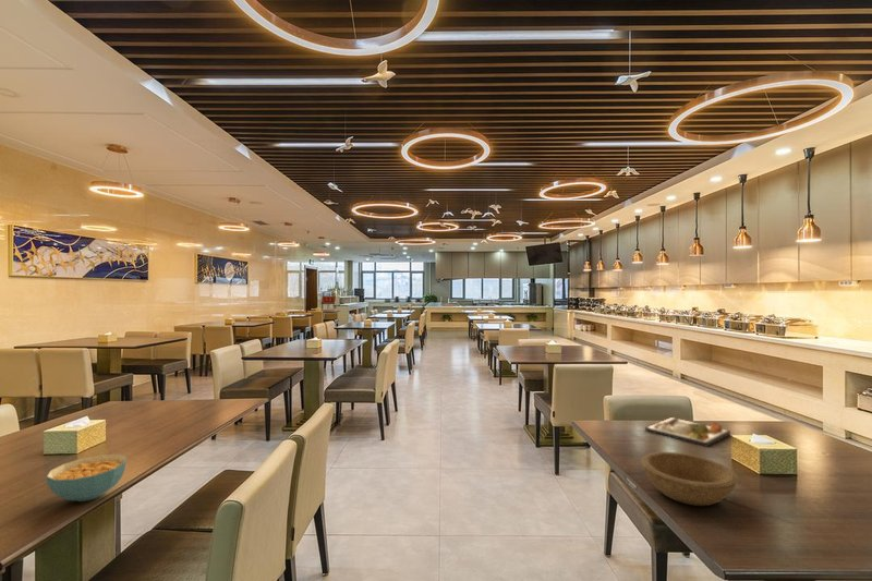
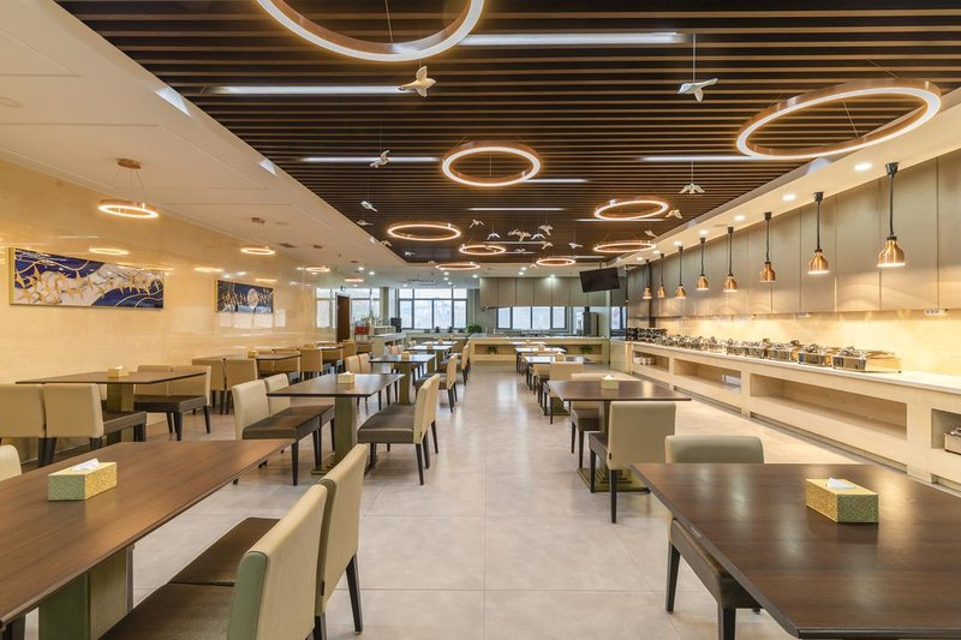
- dinner plate [644,416,731,448]
- cereal bowl [45,453,128,503]
- bowl [640,451,739,507]
